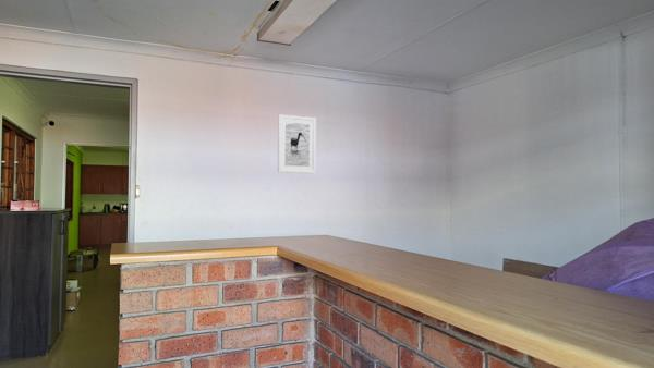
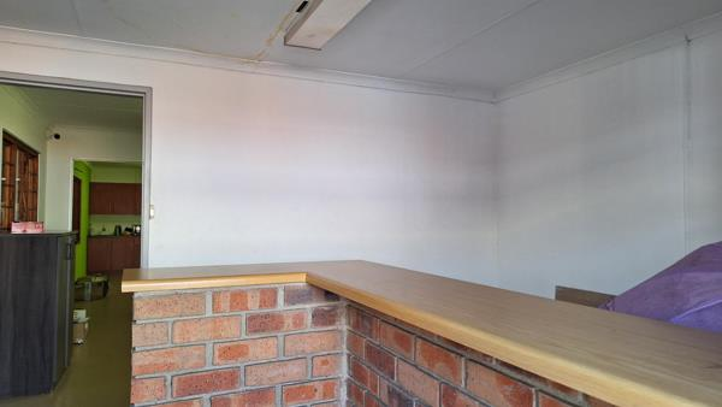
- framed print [277,114,317,174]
